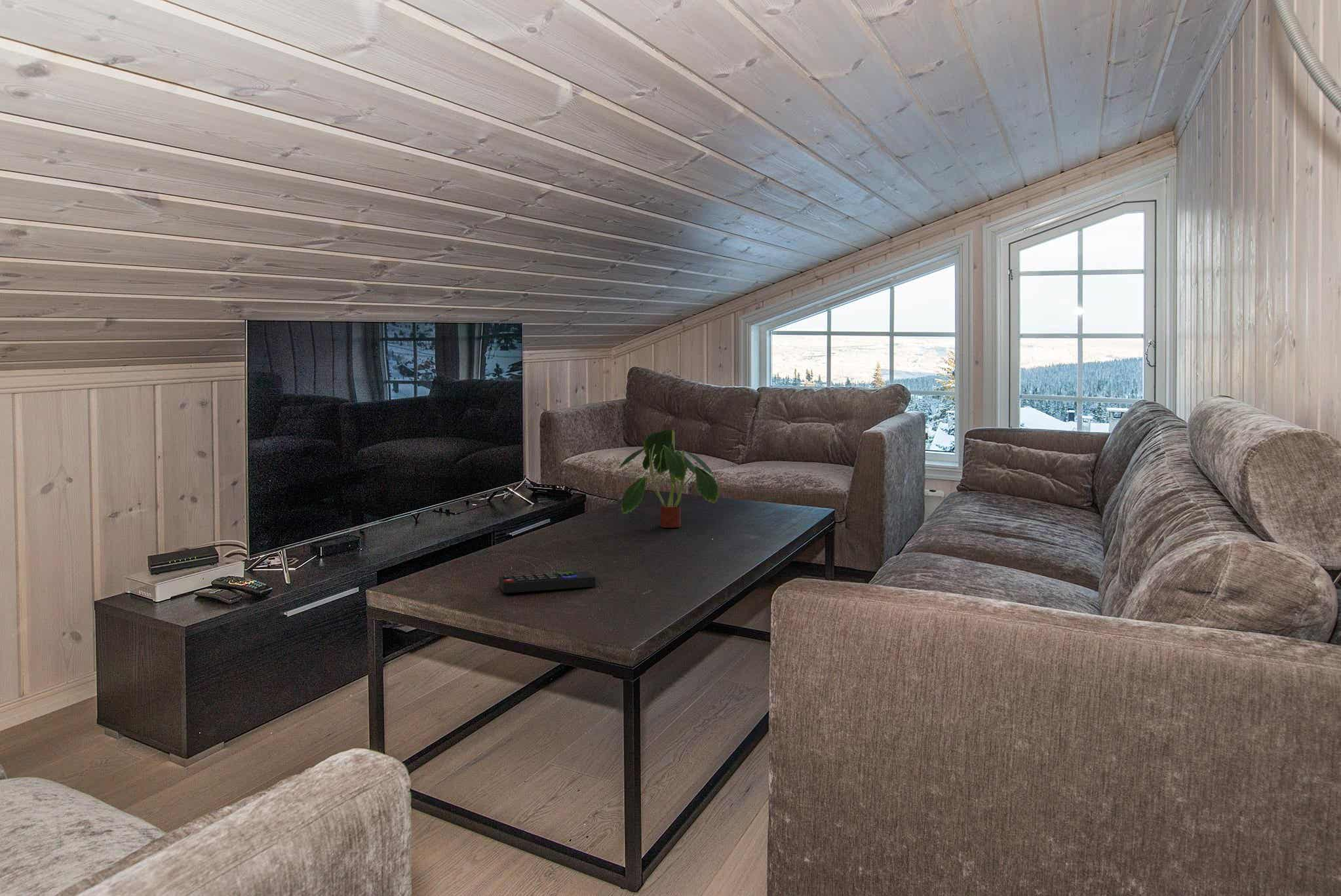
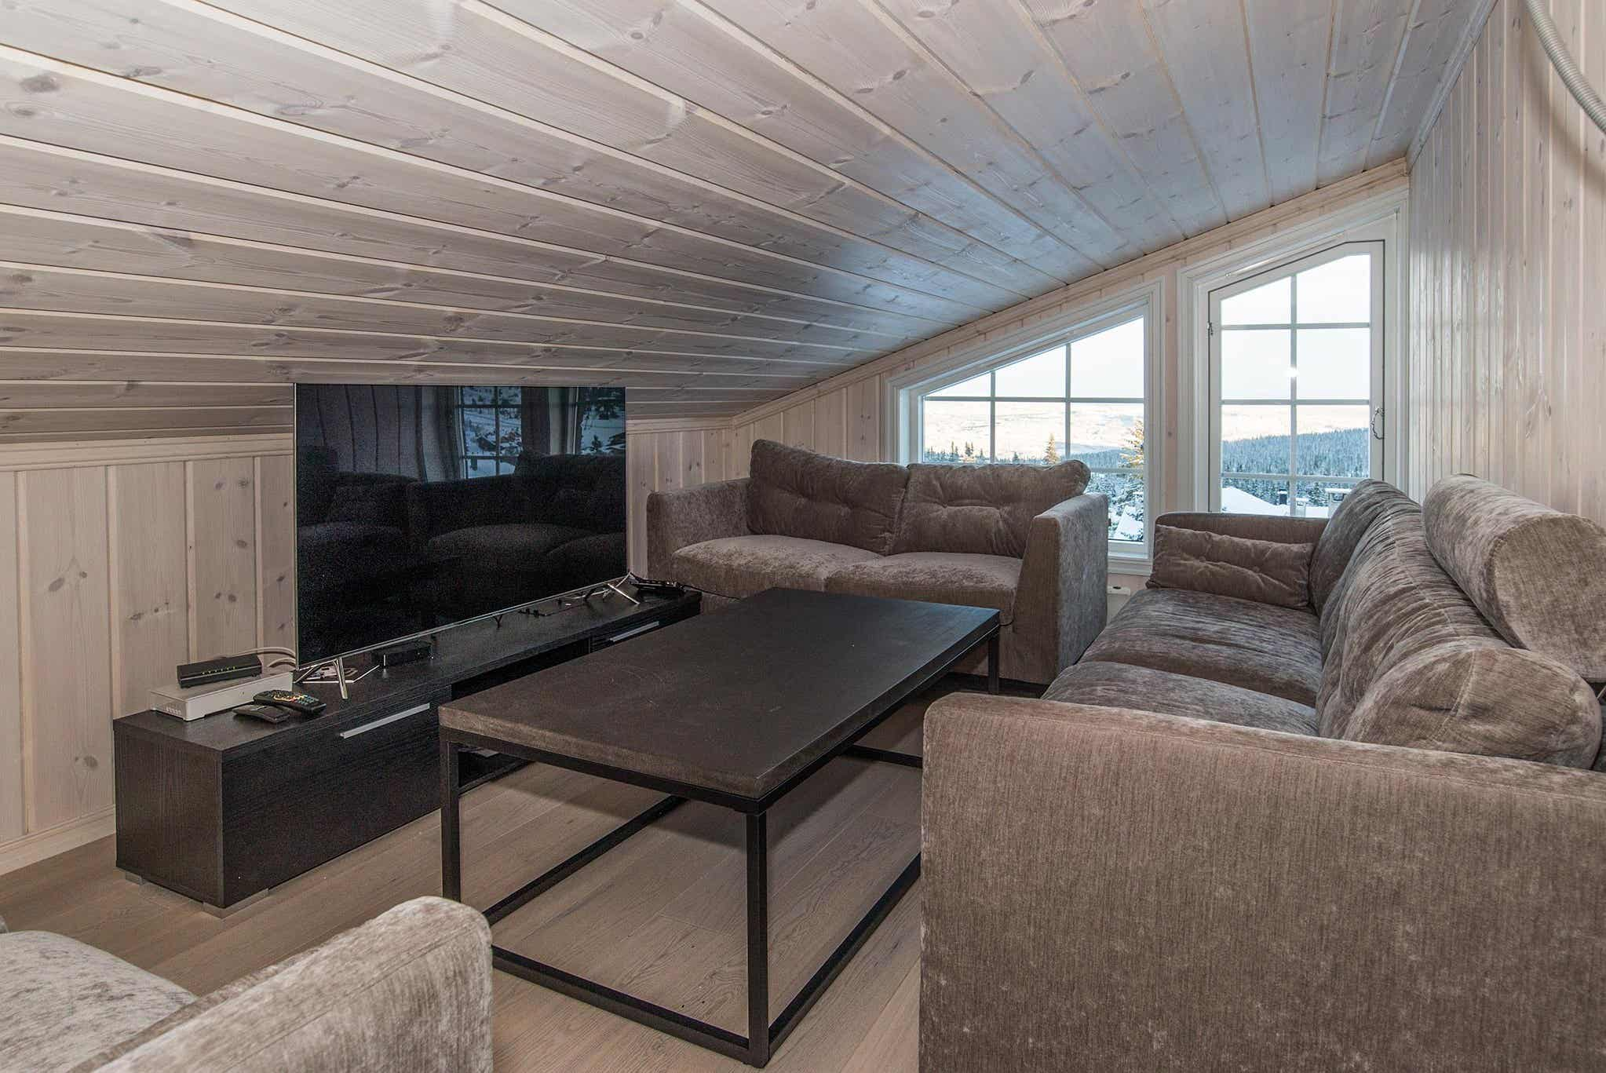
- plant [618,429,720,528]
- remote control [498,570,596,594]
